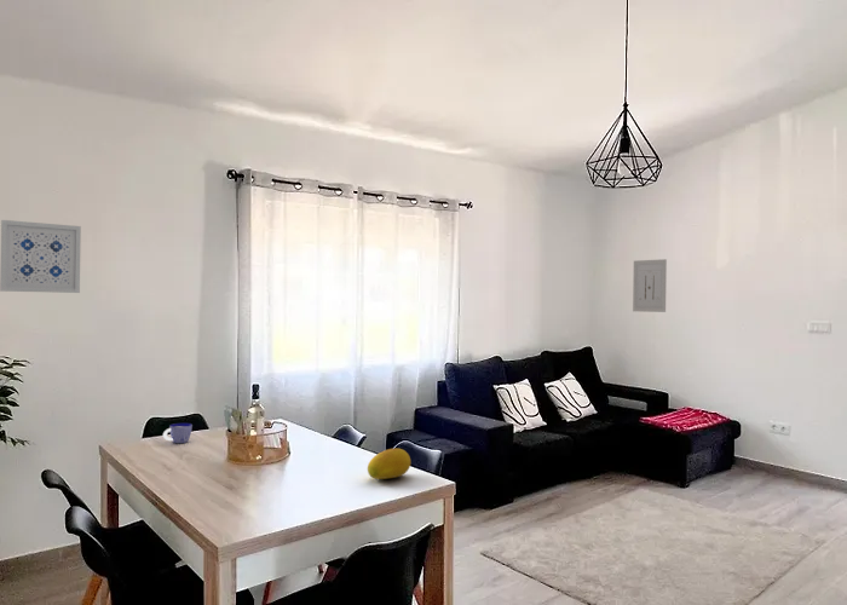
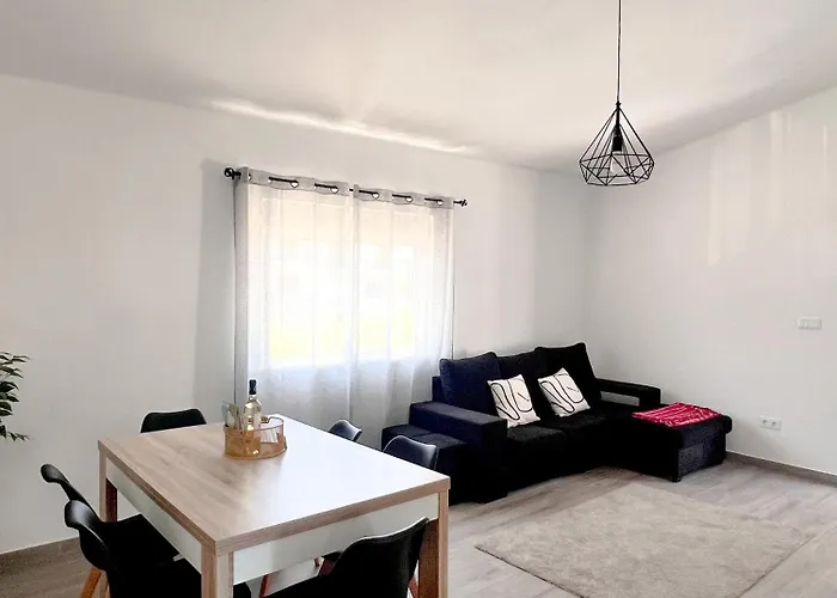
- wall art [632,258,668,313]
- cup [162,422,194,444]
- fruit [367,448,411,480]
- wall art [0,219,82,294]
